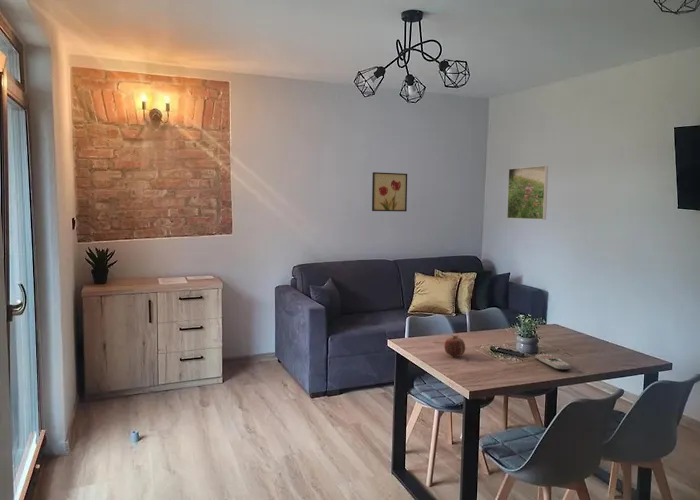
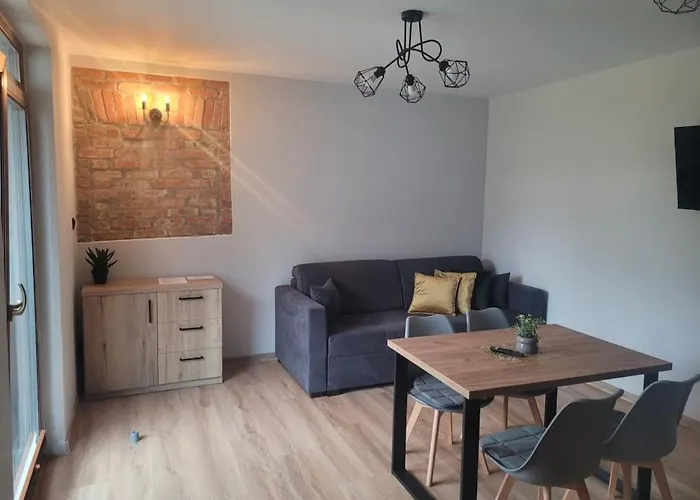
- remote control [534,353,572,371]
- wall art [371,171,408,212]
- fruit [443,334,466,358]
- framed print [506,165,549,220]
